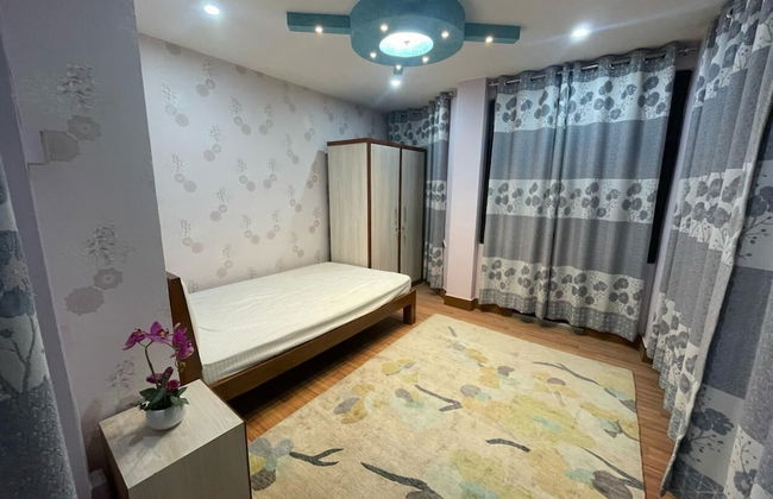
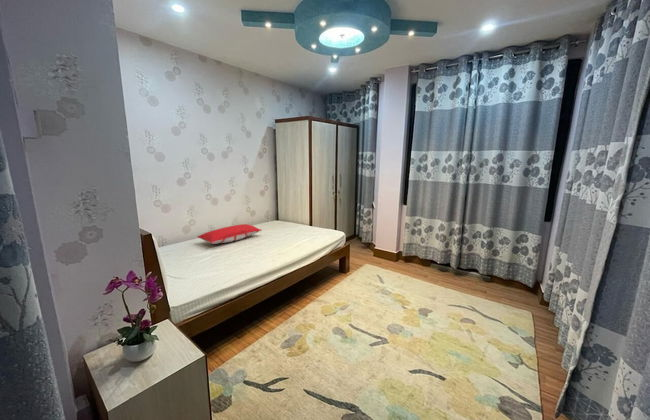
+ pillow [196,223,263,245]
